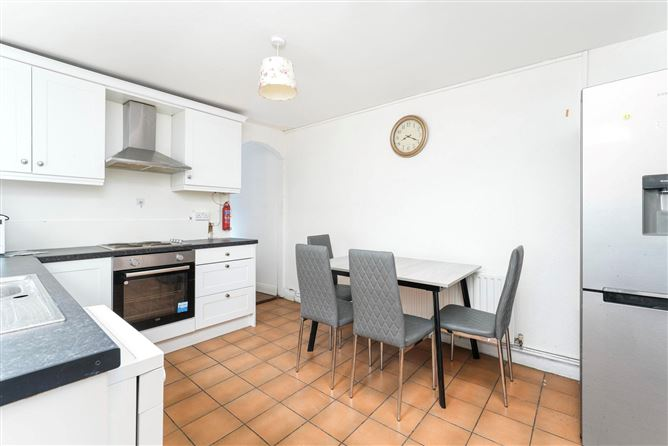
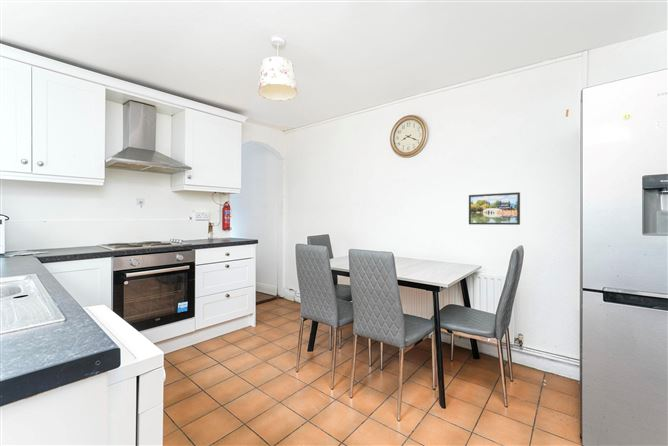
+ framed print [468,191,521,226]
